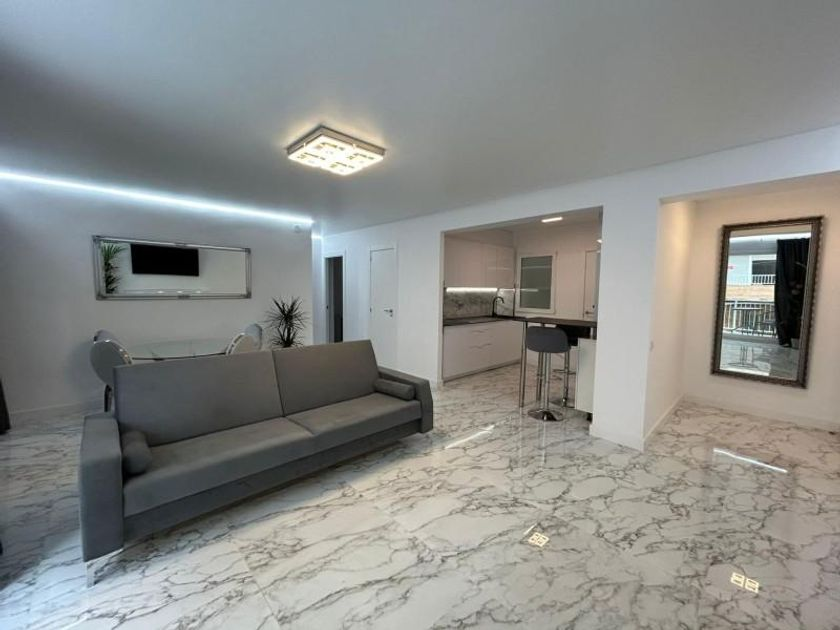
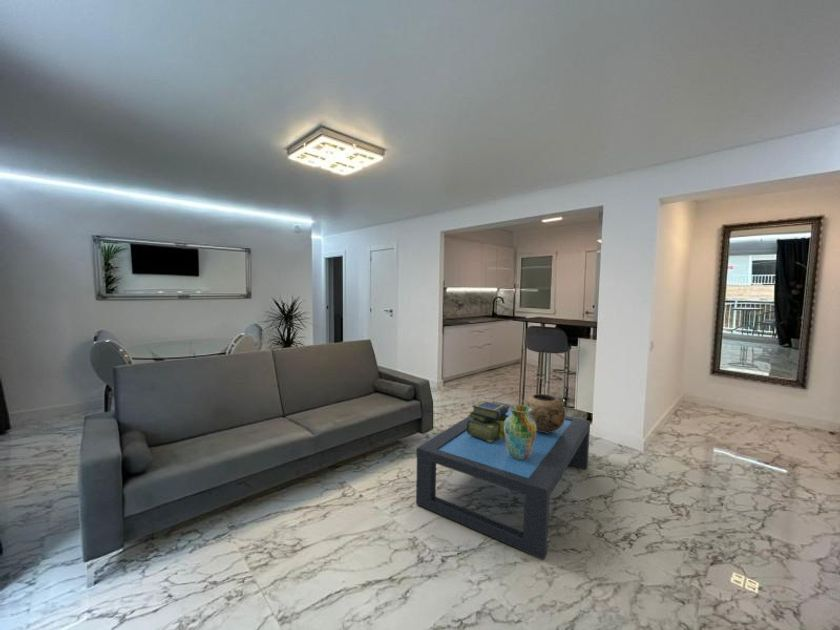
+ stack of books [467,400,509,442]
+ coffee table [415,400,591,560]
+ vase [504,404,536,459]
+ decorative bowl [523,393,567,433]
